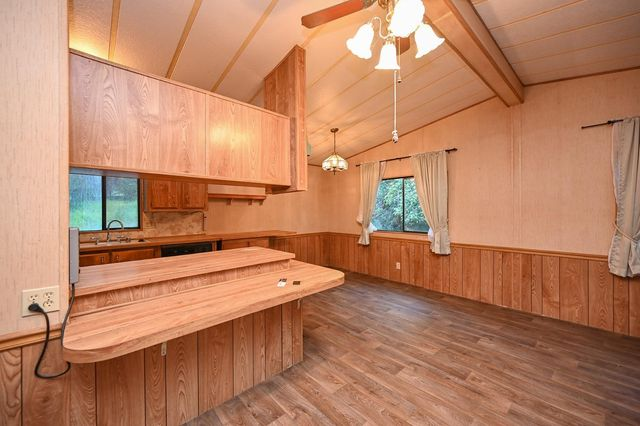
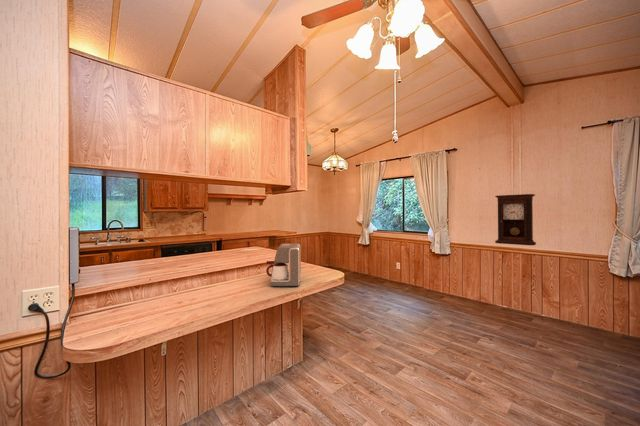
+ pendulum clock [494,193,537,246]
+ coffee maker [265,242,302,287]
